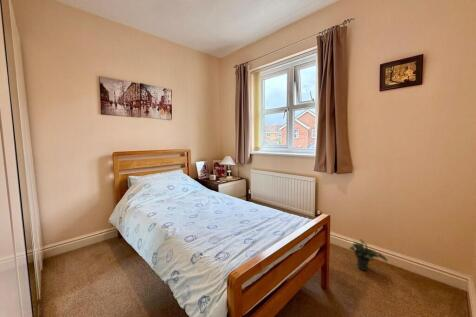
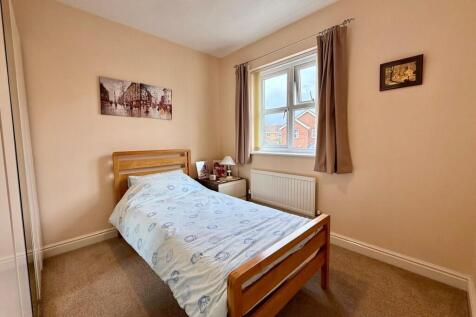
- potted plant [348,239,389,272]
